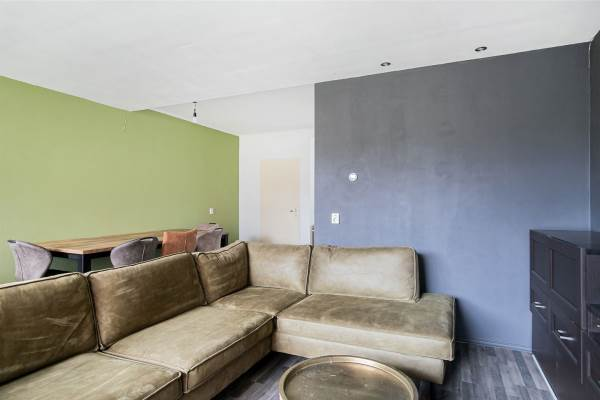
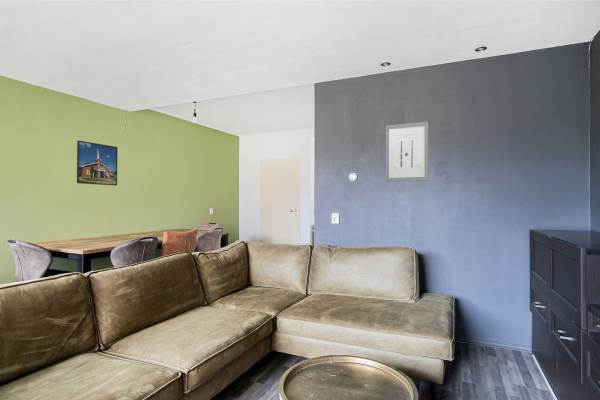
+ wall art [385,121,429,183]
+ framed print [76,139,119,186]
